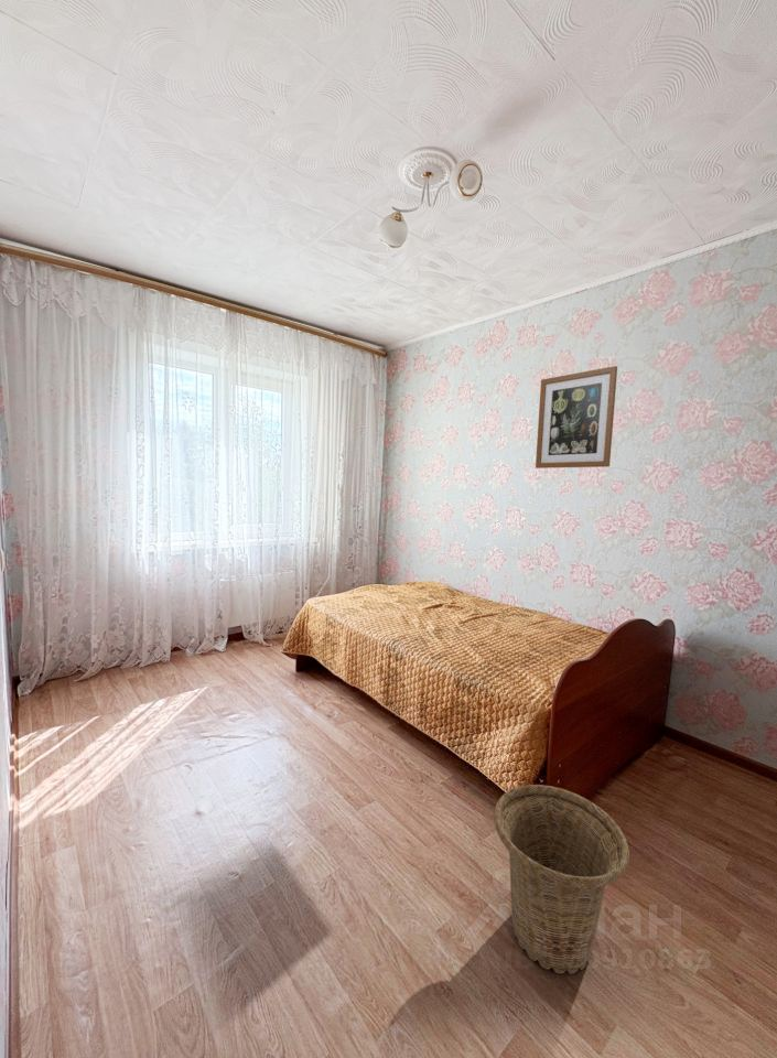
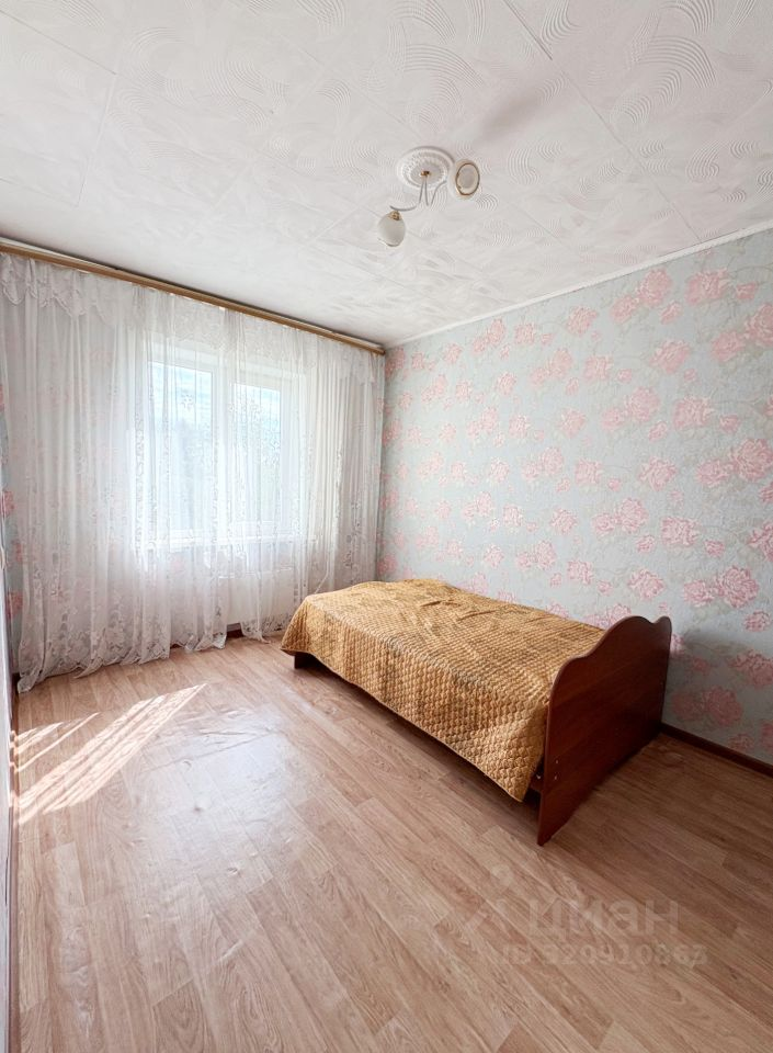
- basket [493,784,630,975]
- wall art [535,365,618,469]
